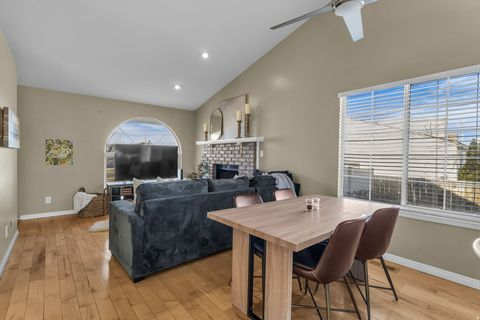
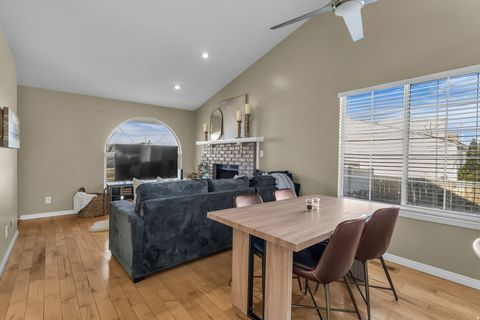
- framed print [44,138,74,167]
